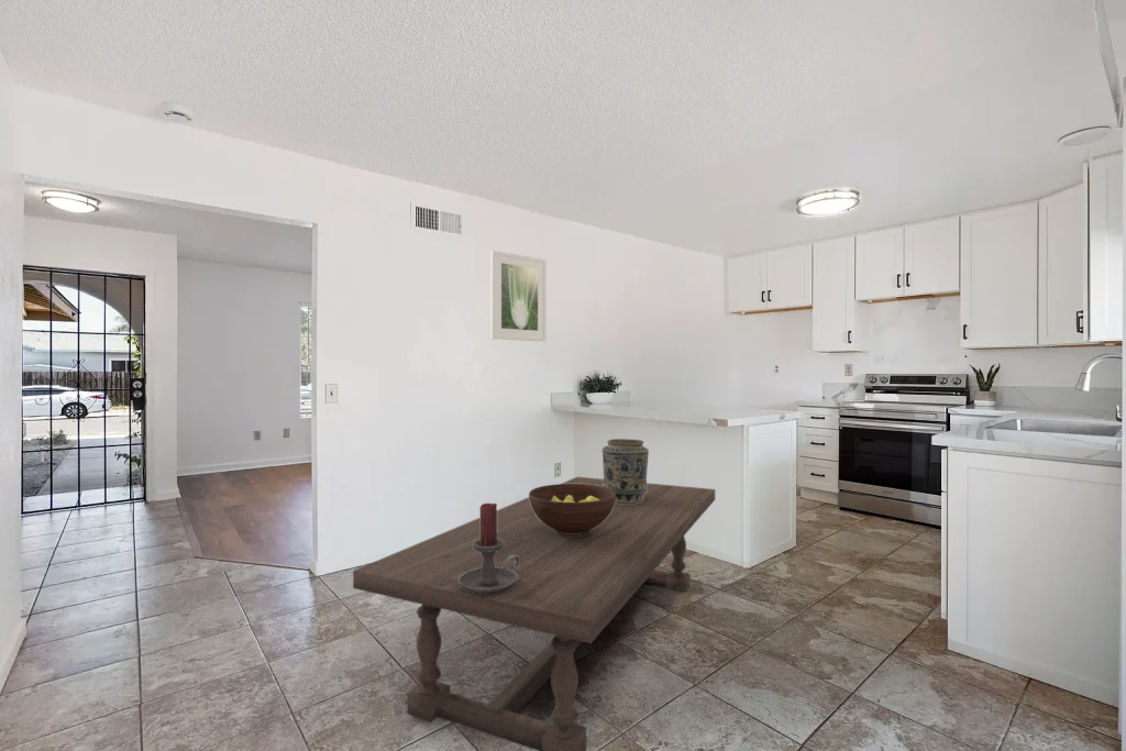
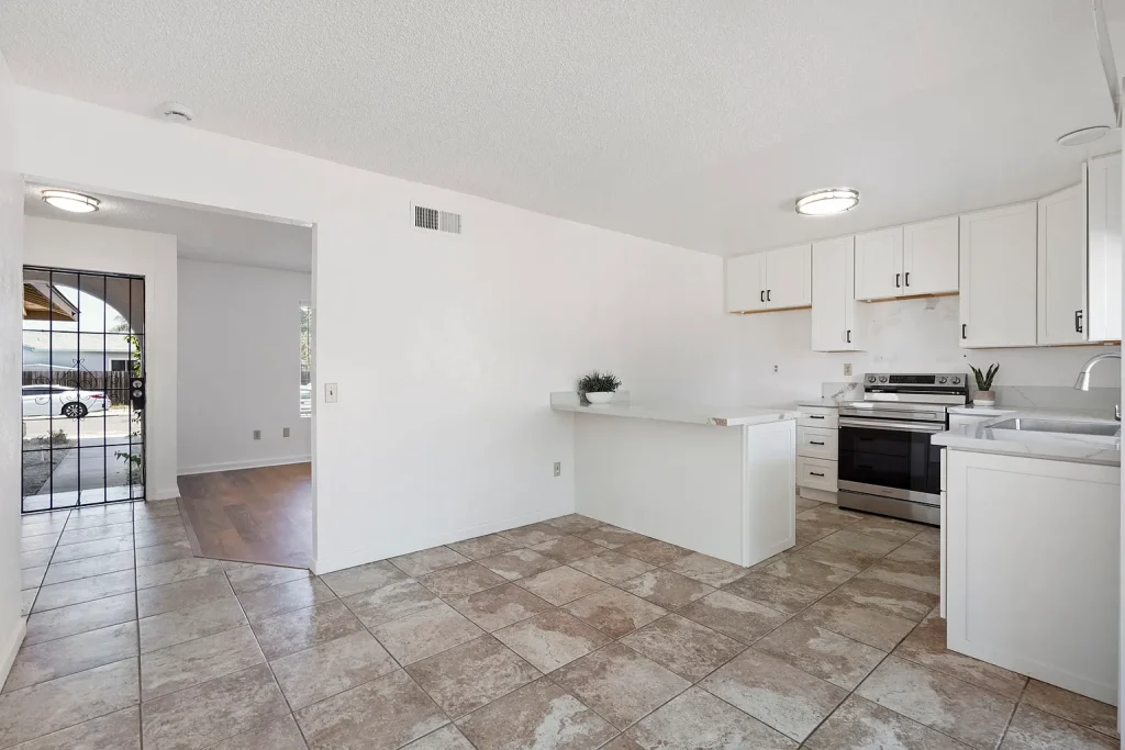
- fruit bowl [528,483,616,537]
- vase [601,438,650,504]
- table [352,476,716,751]
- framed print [490,250,548,342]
- candle holder [459,502,519,594]
